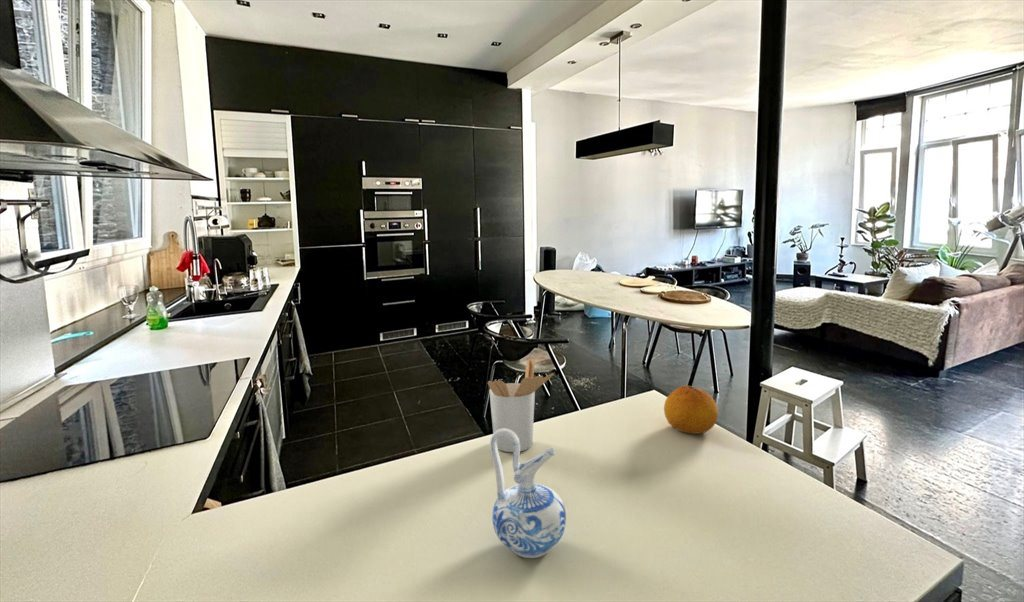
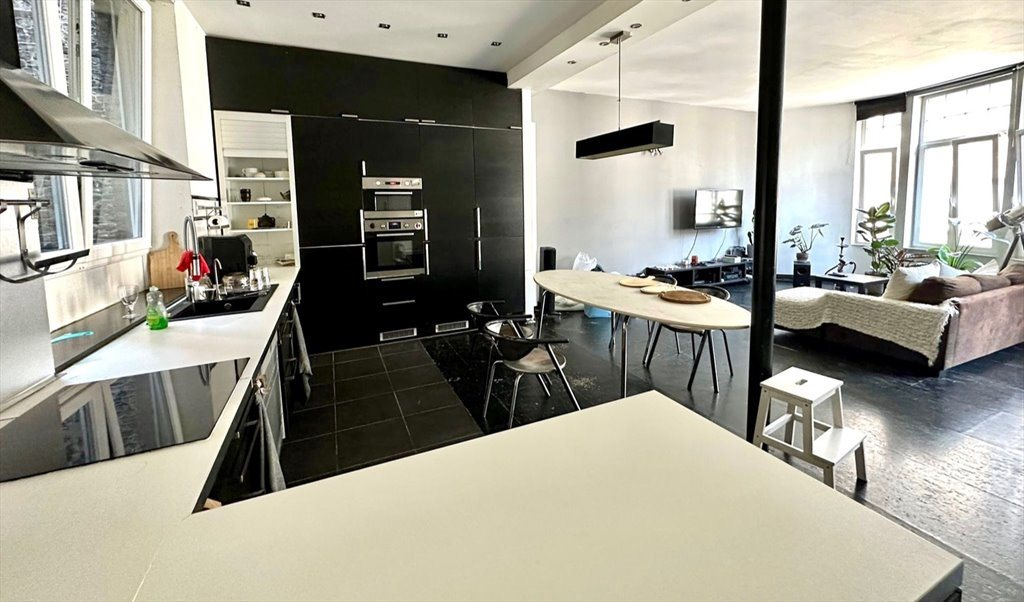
- utensil holder [487,358,555,453]
- fruit [663,385,719,435]
- ceramic pitcher [489,428,567,559]
